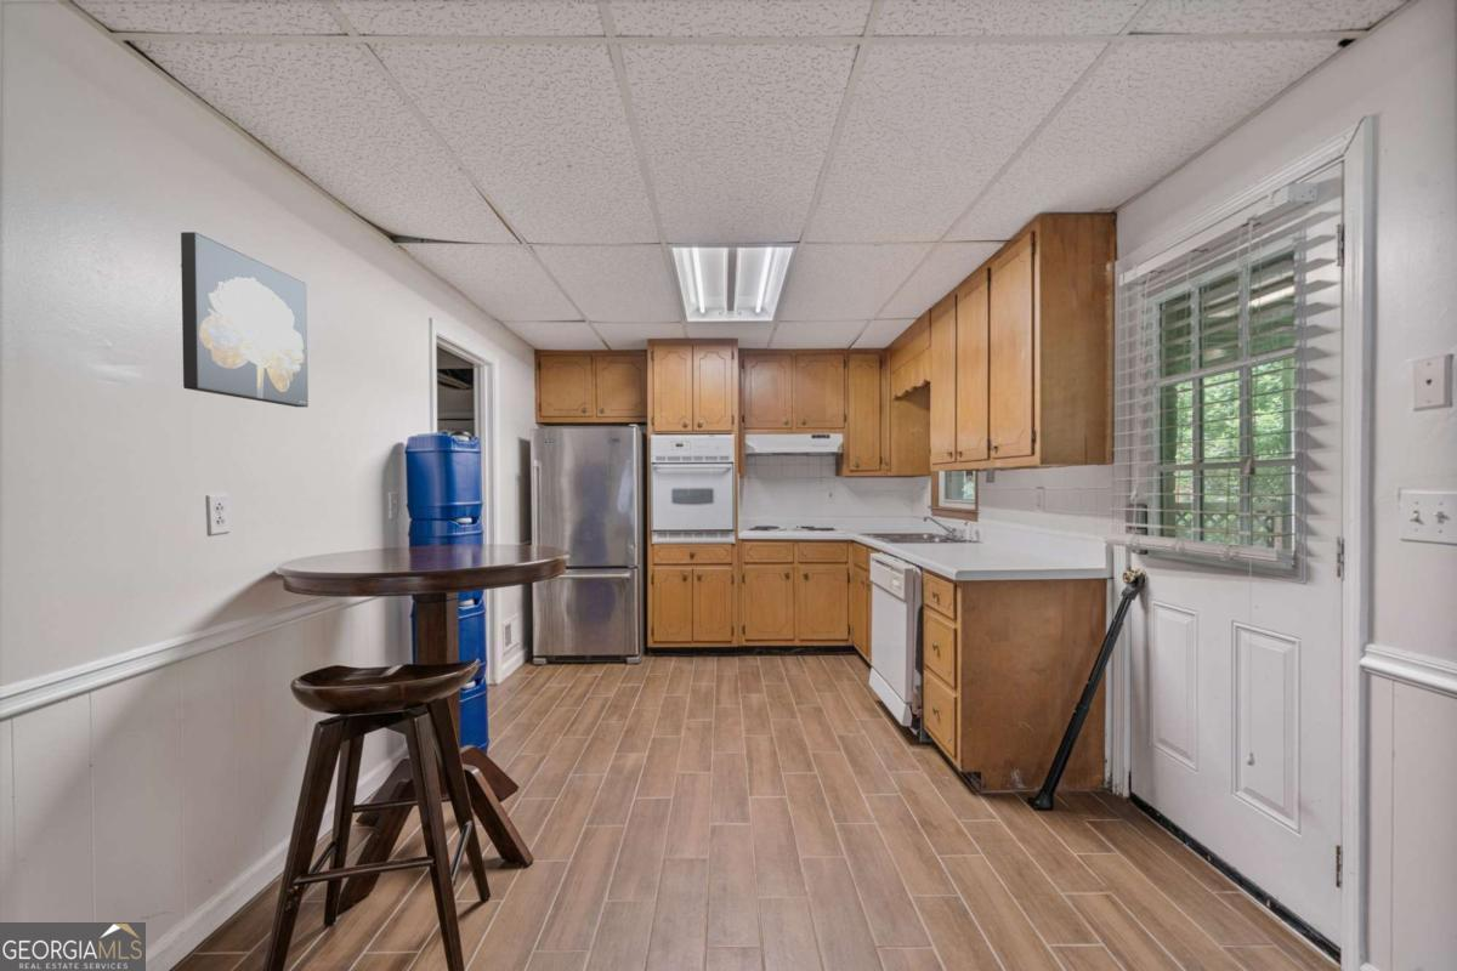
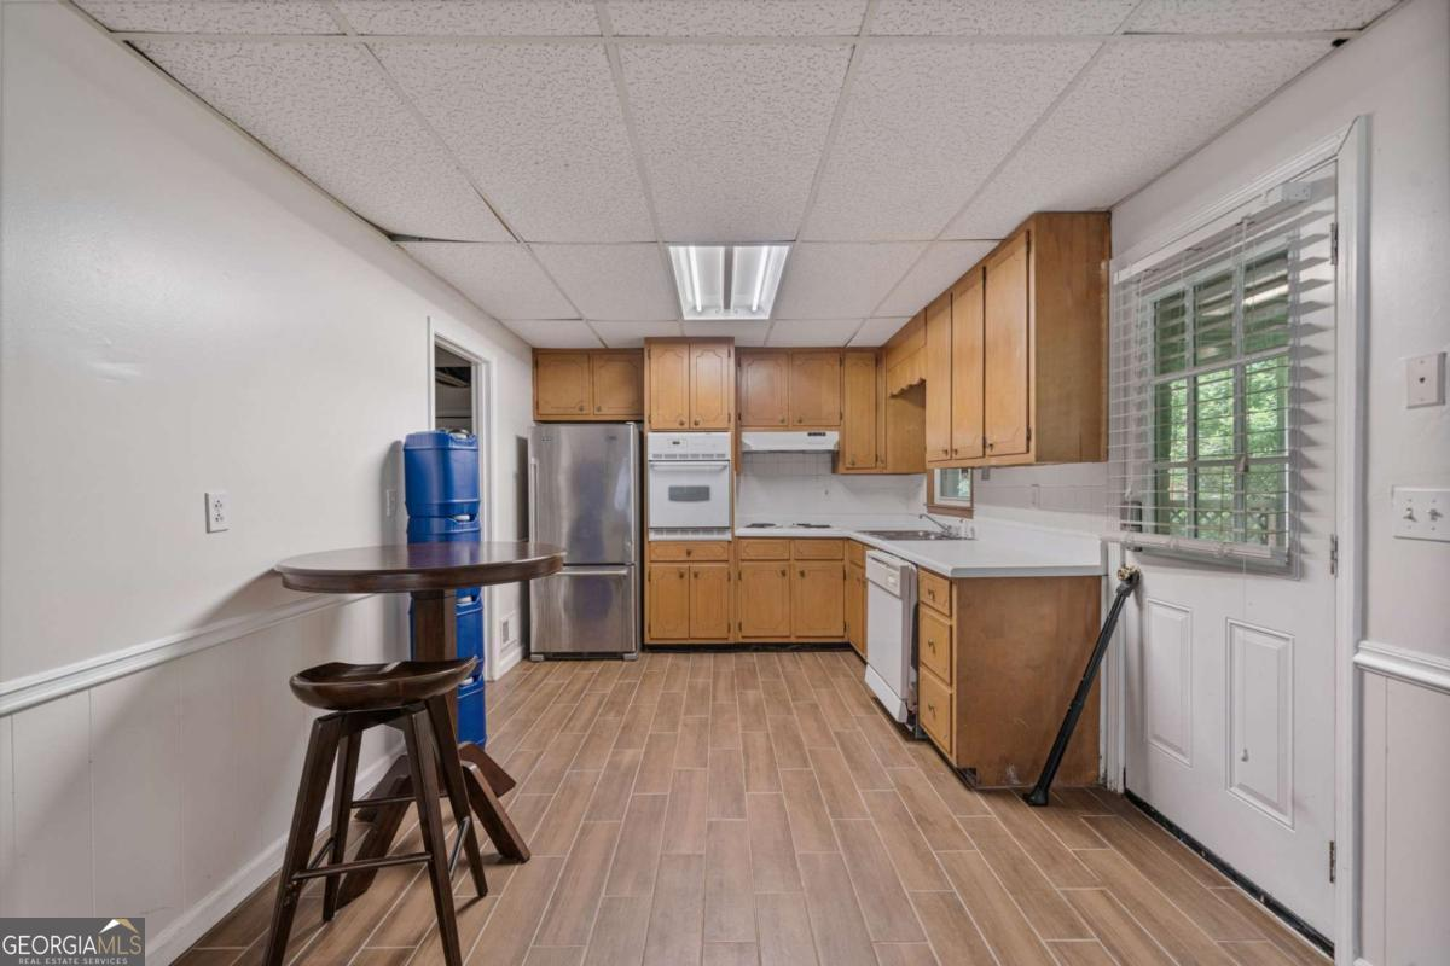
- wall art [180,231,310,408]
